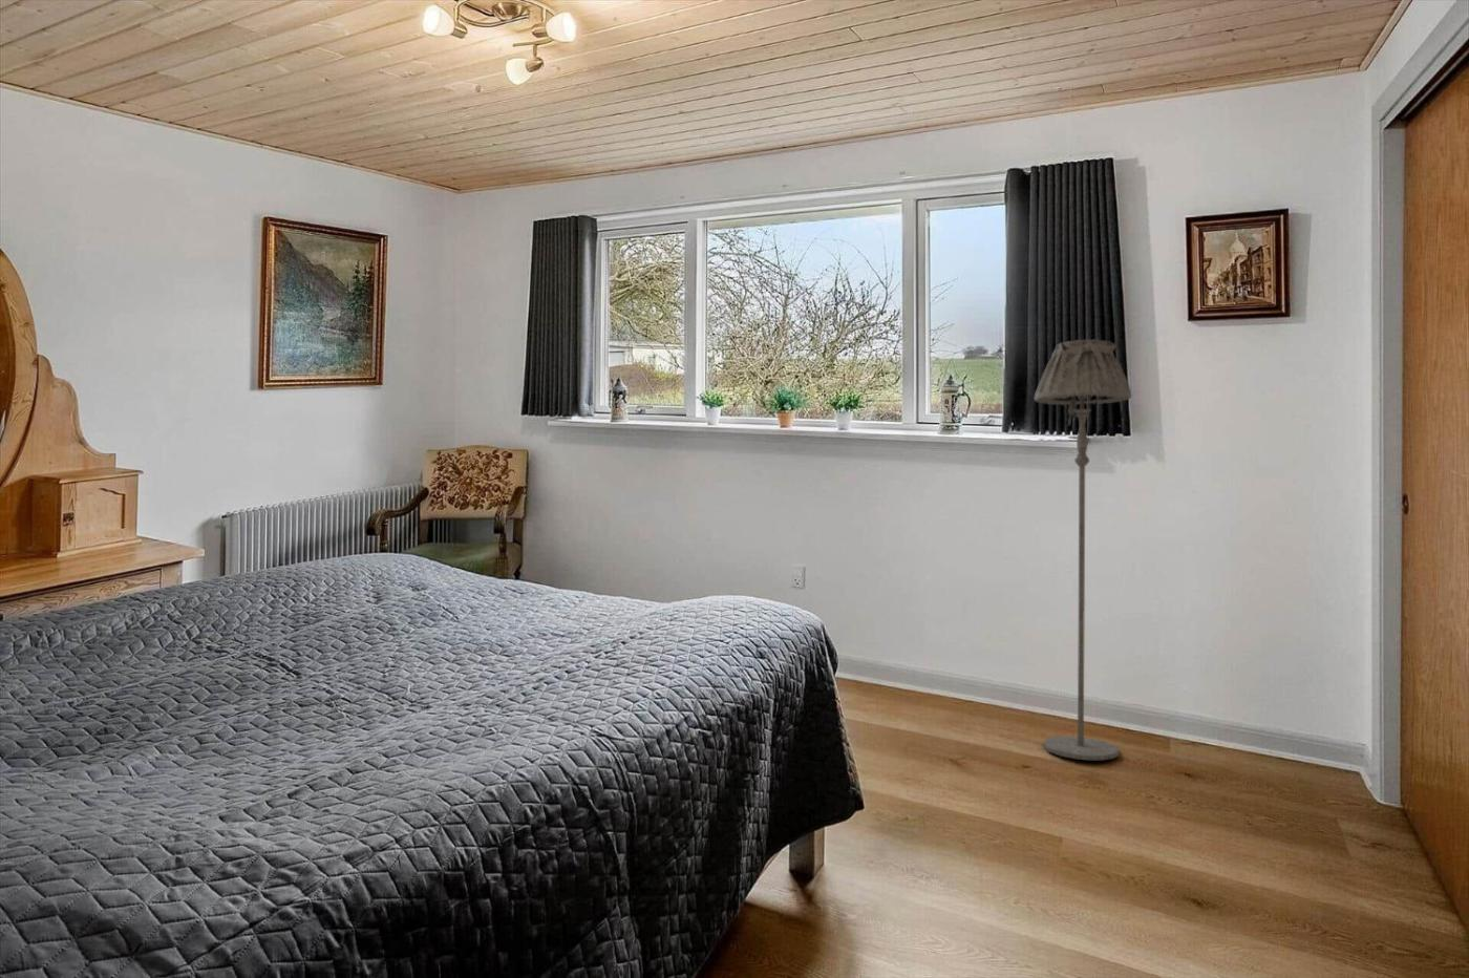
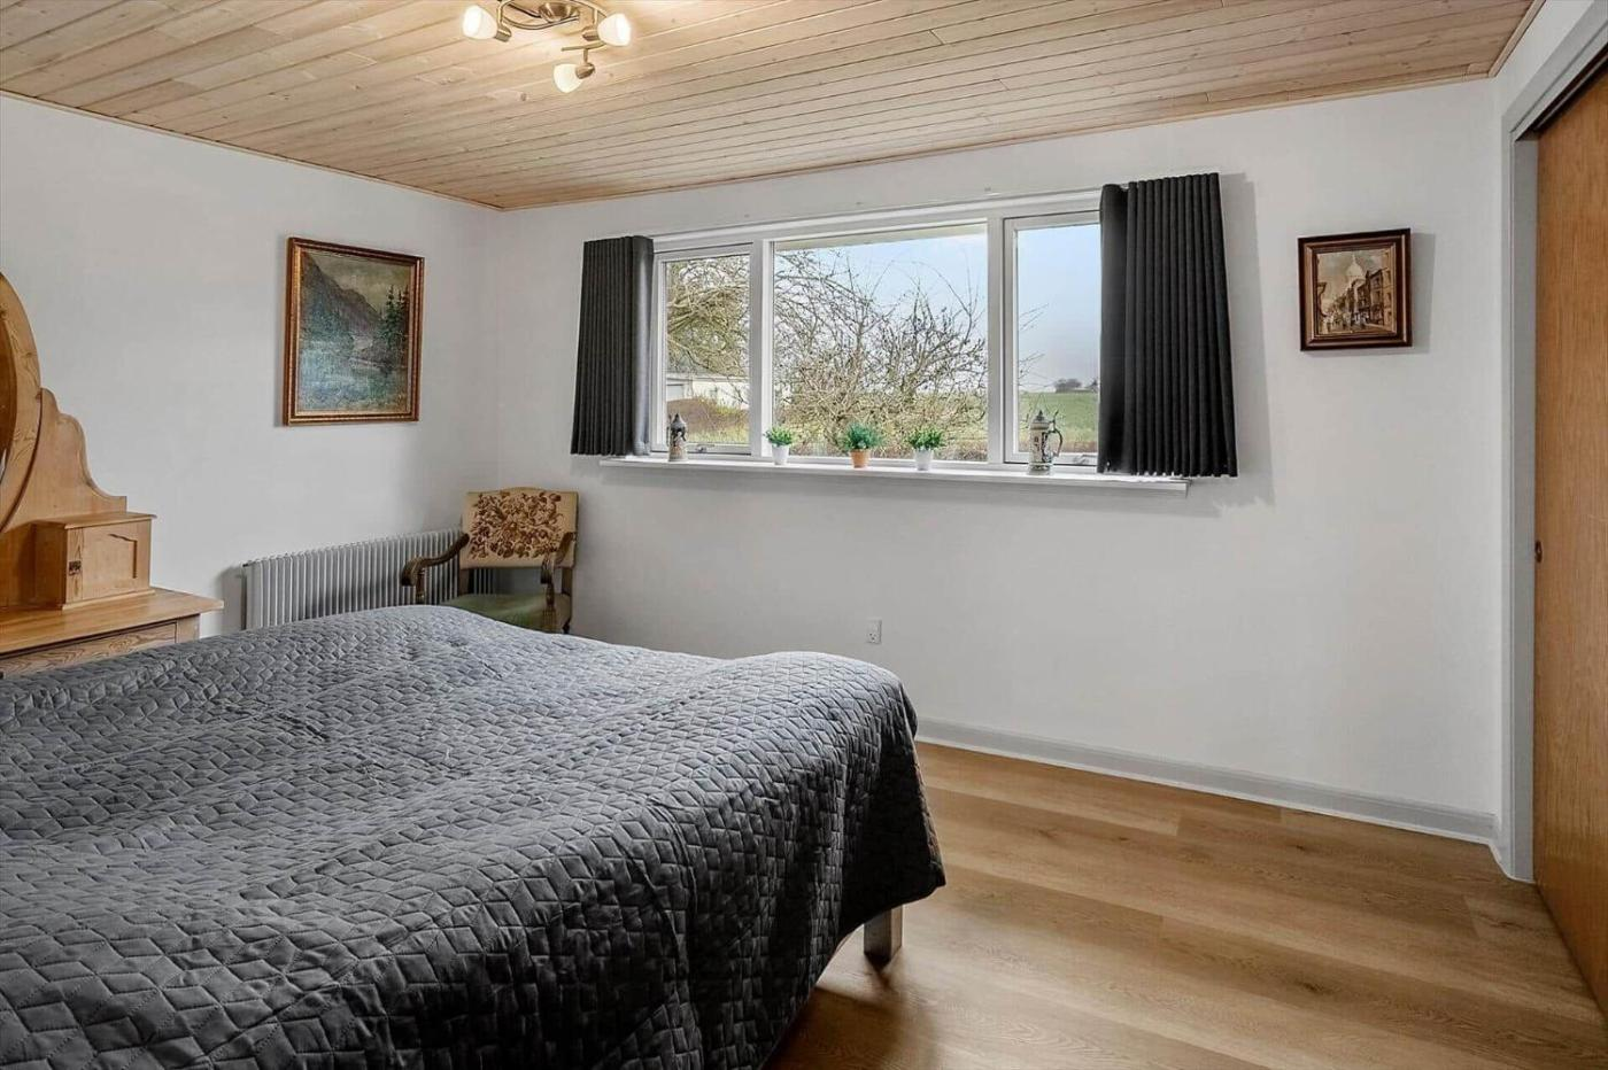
- floor lamp [1032,339,1132,761]
